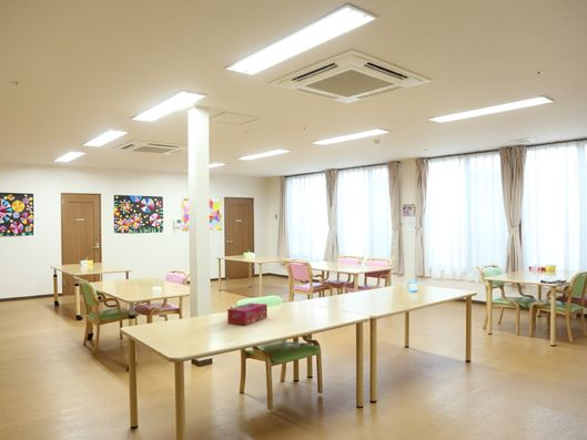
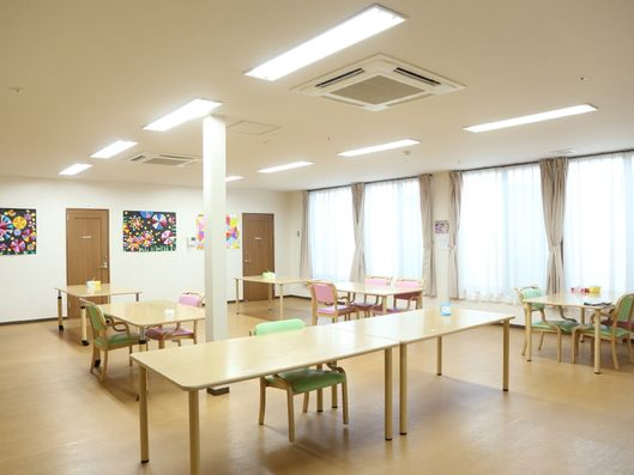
- tissue box [226,301,269,326]
